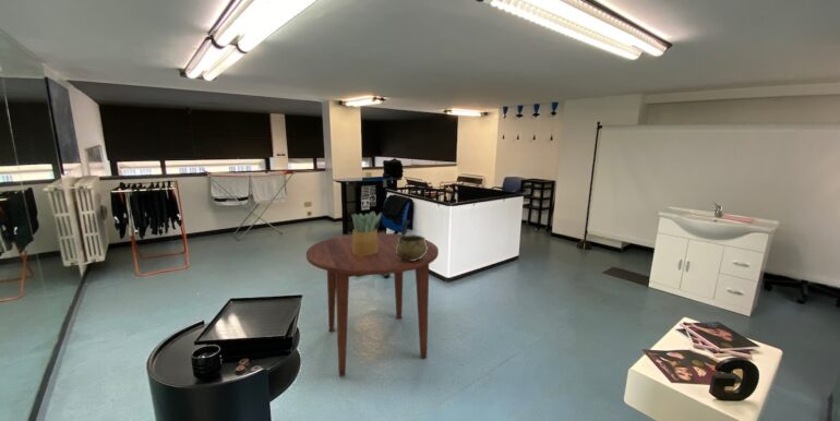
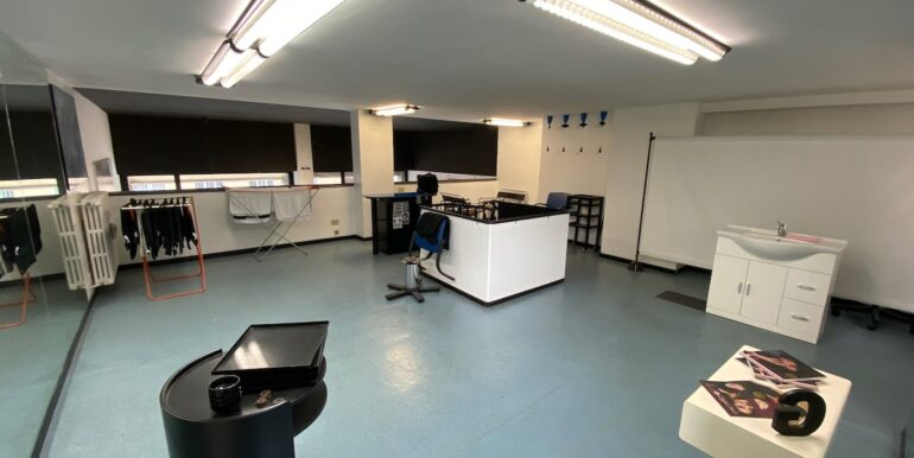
- dining table [305,232,440,377]
- decorative bowl [396,233,428,261]
- potted plant [351,211,383,255]
